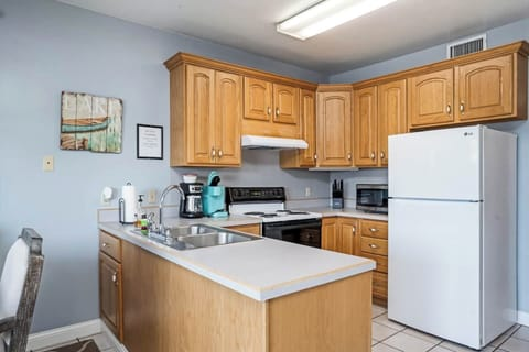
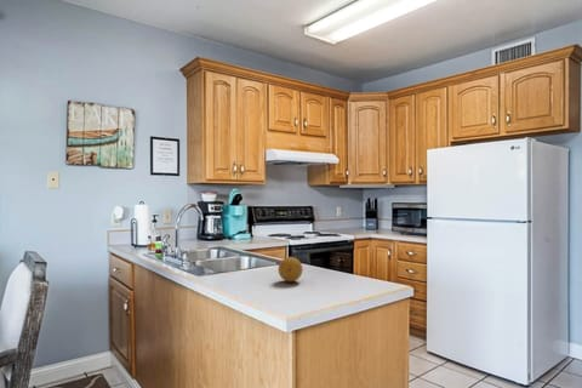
+ fruit [276,256,304,283]
